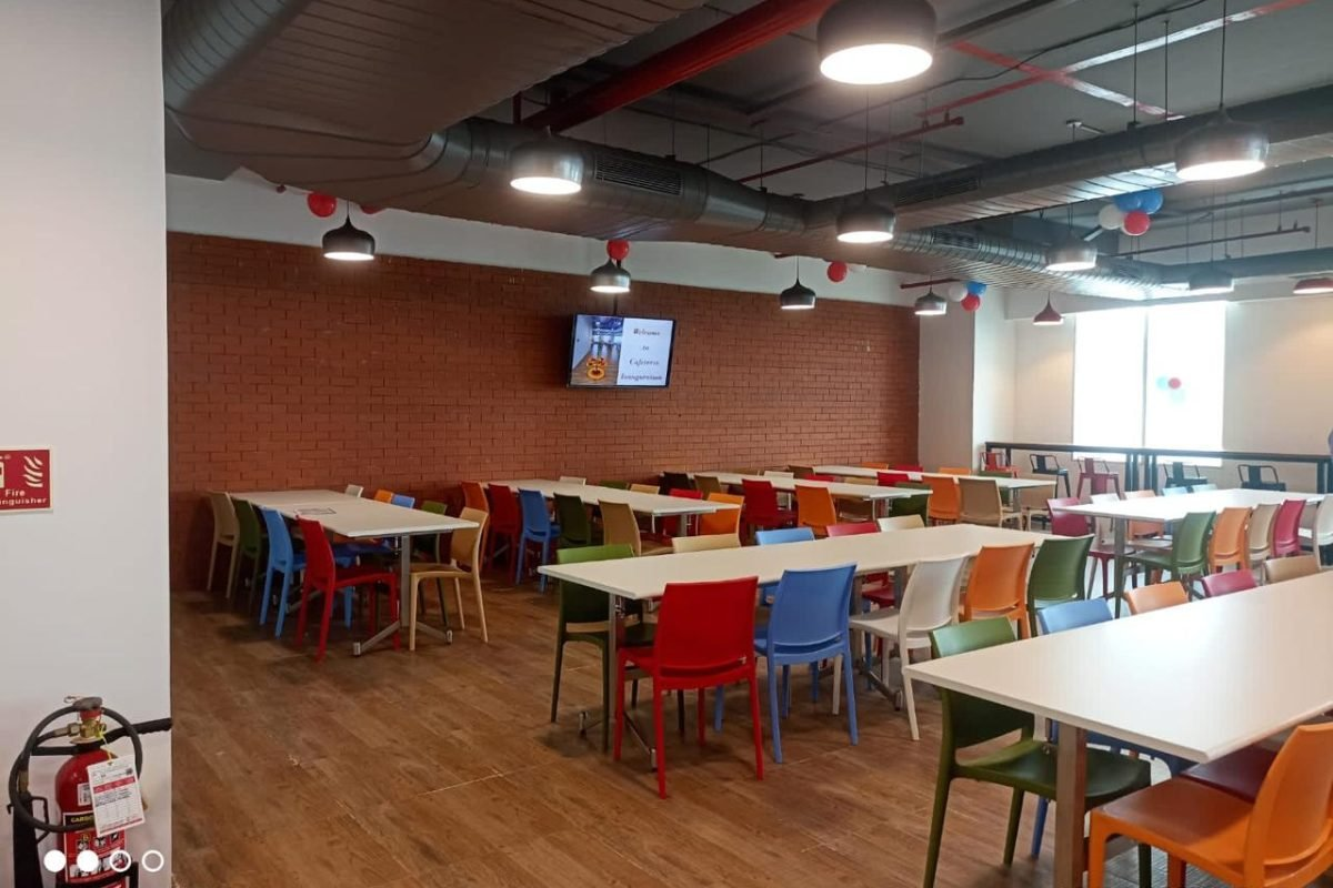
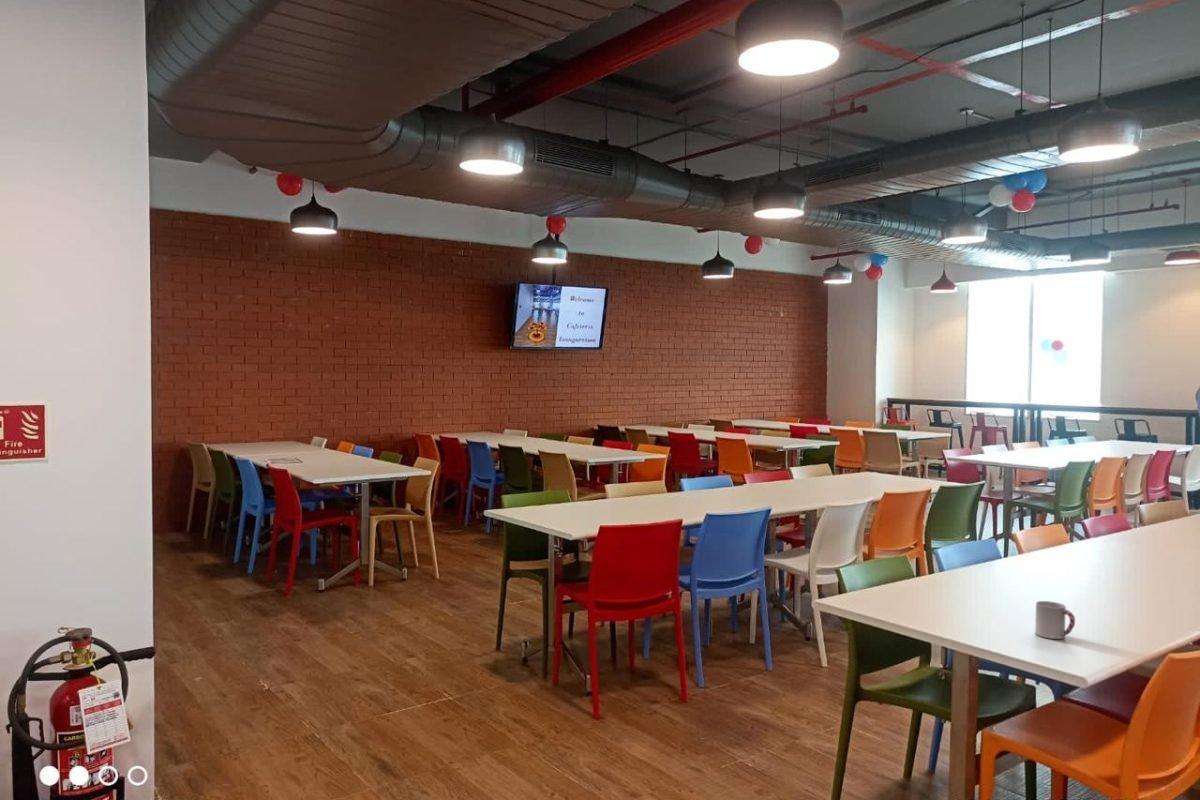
+ cup [1034,600,1076,640]
